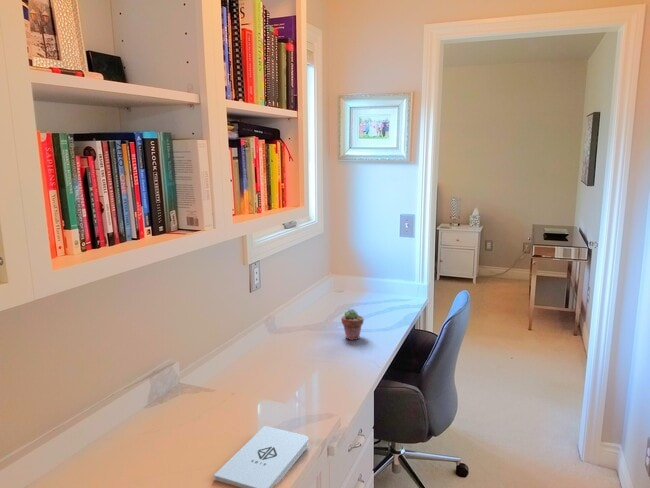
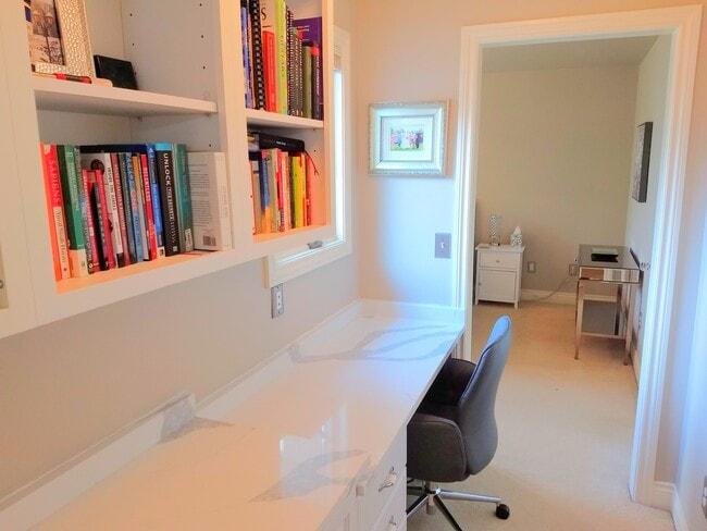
- notepad [213,425,310,488]
- potted succulent [340,308,365,341]
